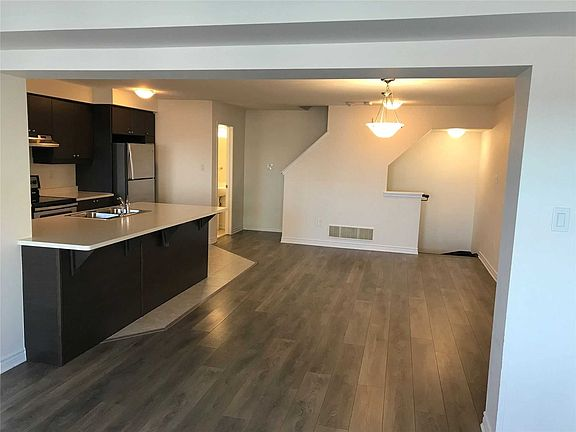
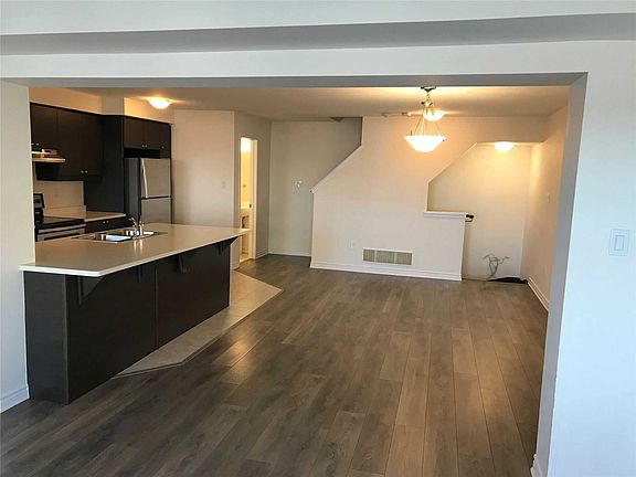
+ potted plant [480,253,510,289]
